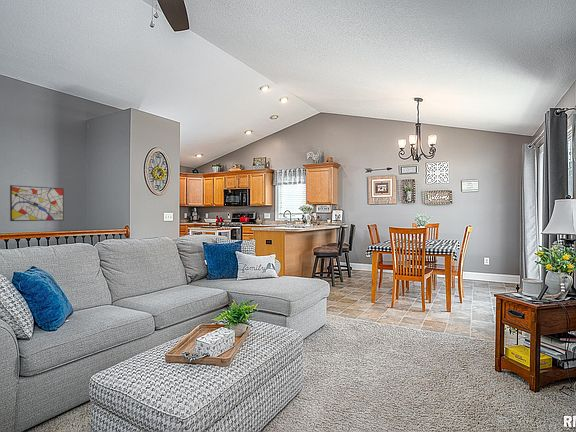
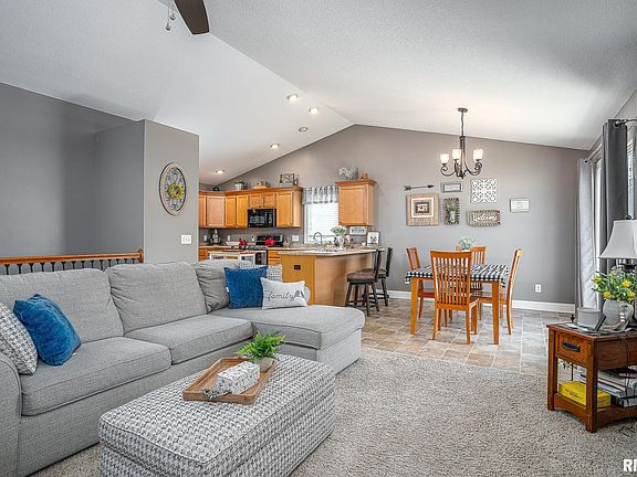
- wall art [9,184,65,222]
